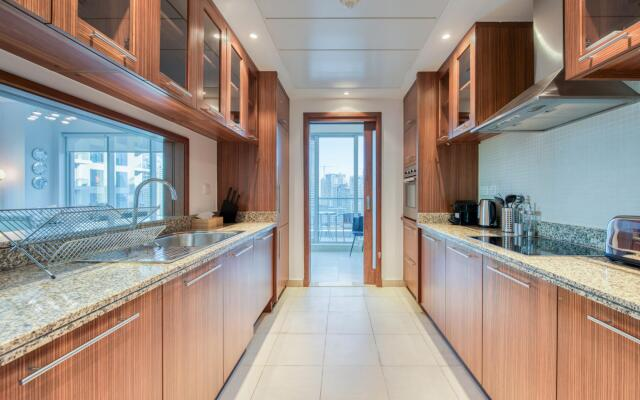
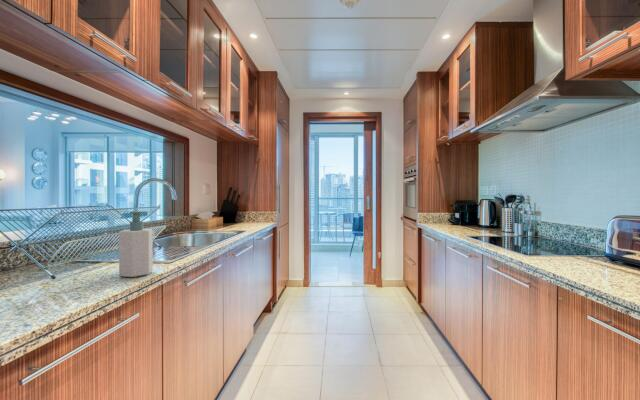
+ soap bottle [118,210,154,278]
